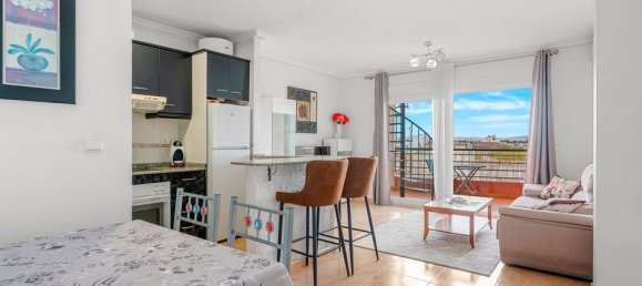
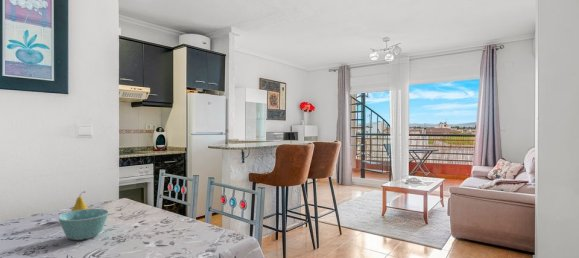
+ fruit [70,190,89,212]
+ bowl [57,208,110,241]
